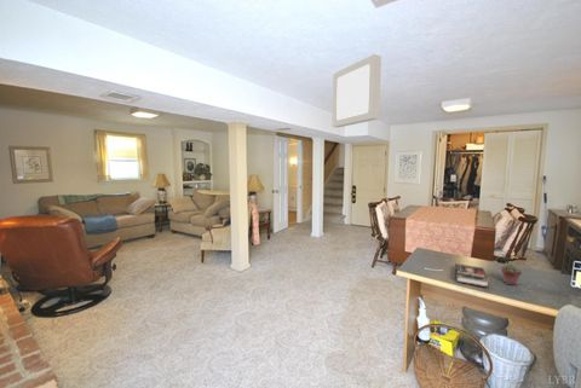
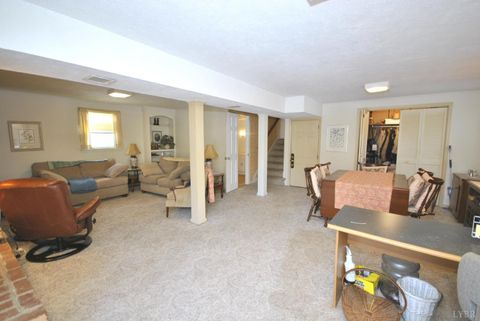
- ceiling light [330,53,382,128]
- book [454,262,490,289]
- potted succulent [500,261,523,286]
